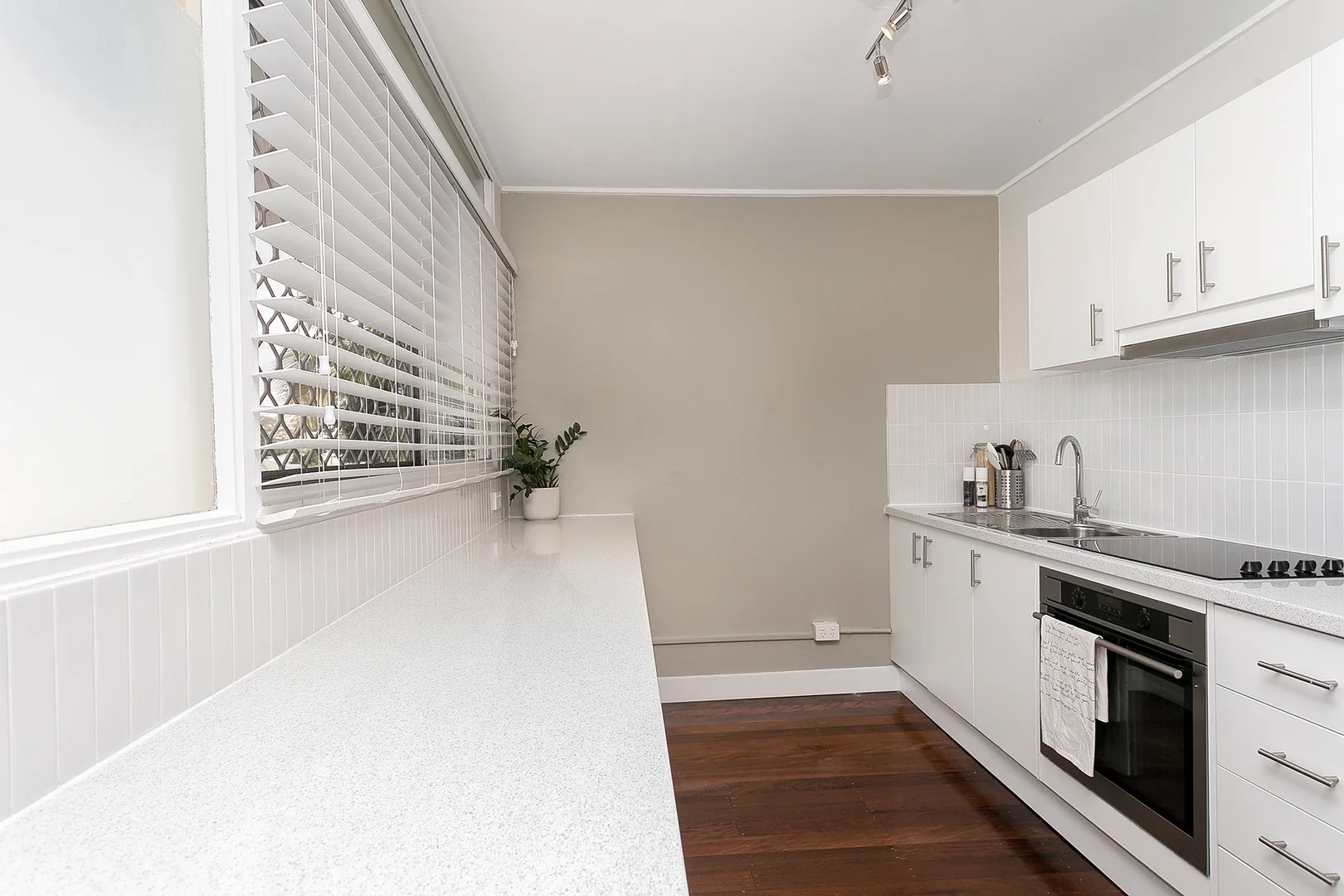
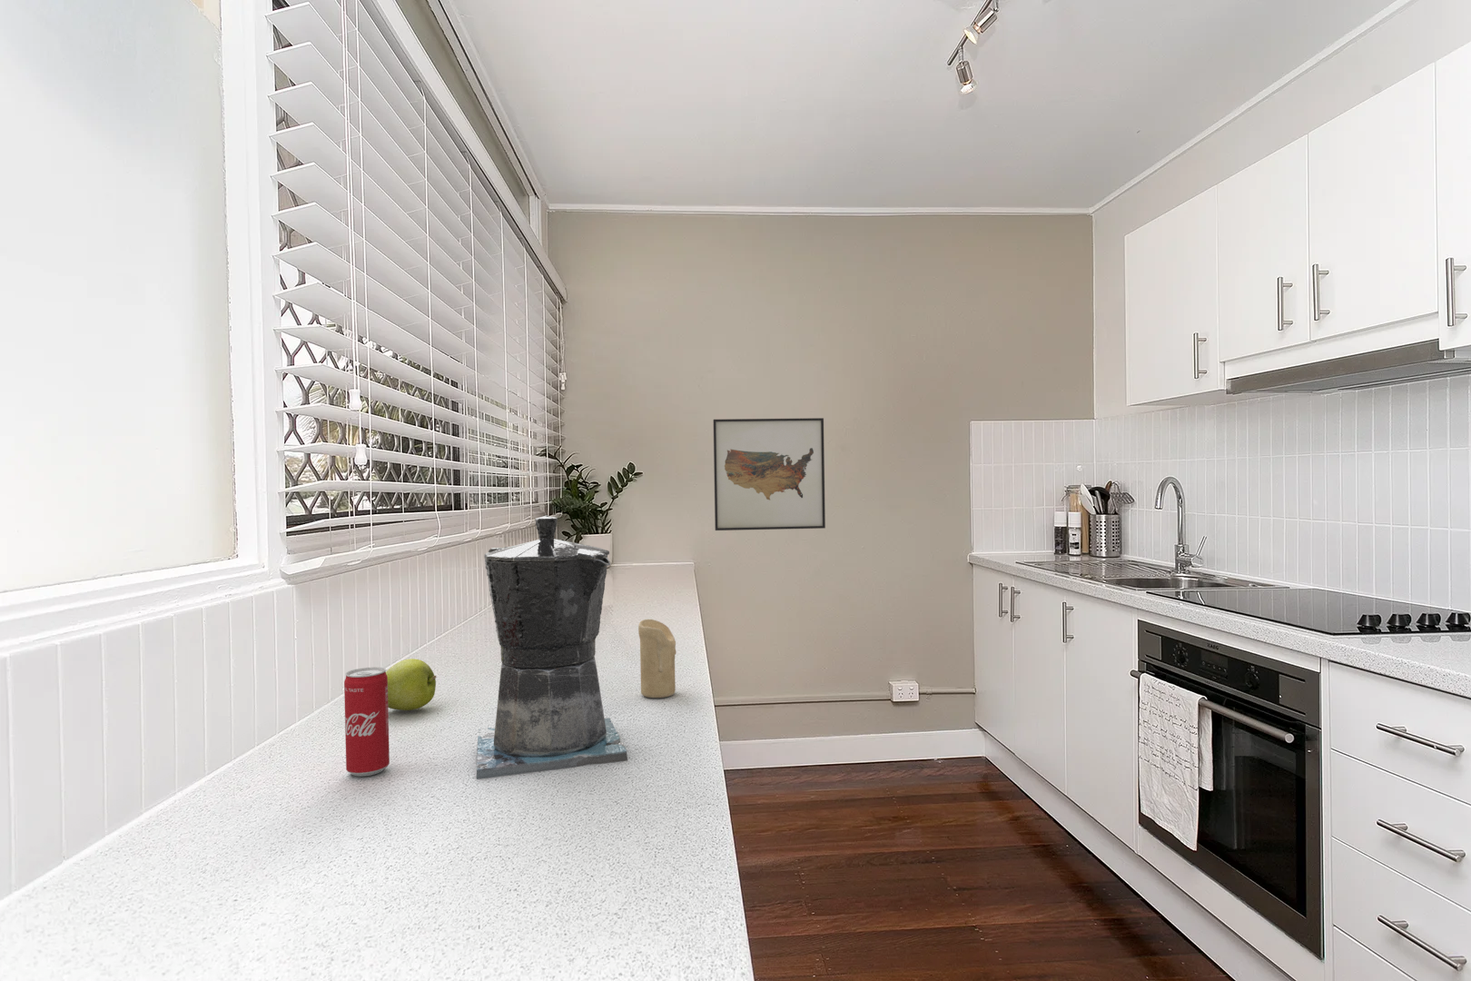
+ coffee maker [476,515,628,781]
+ candle [637,619,677,699]
+ beverage can [344,667,391,777]
+ apple [386,658,438,712]
+ wall art [713,417,826,531]
